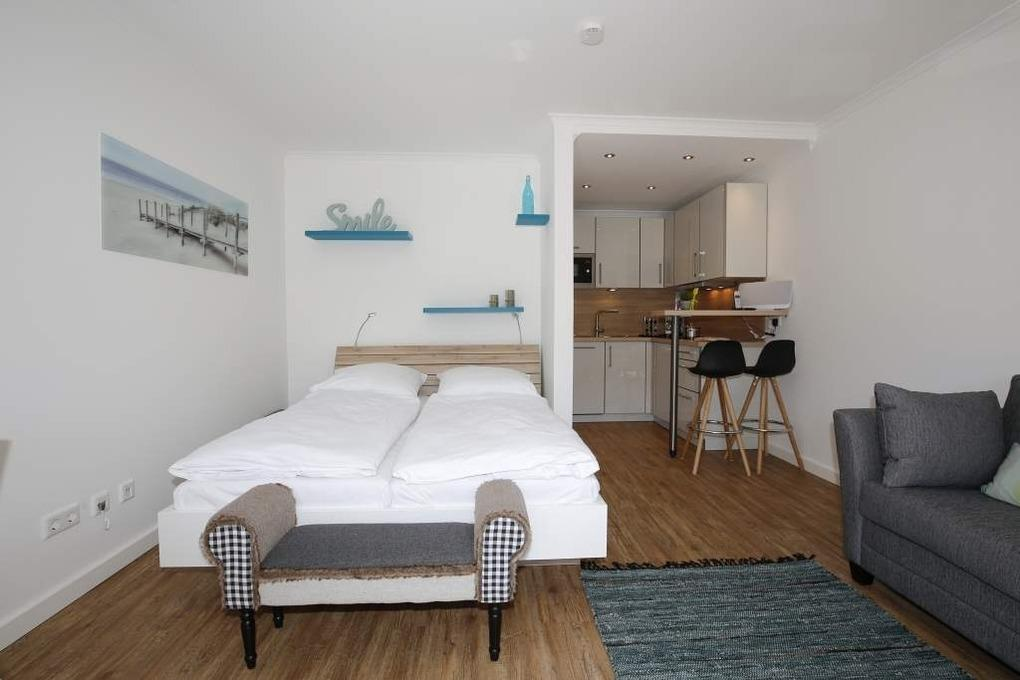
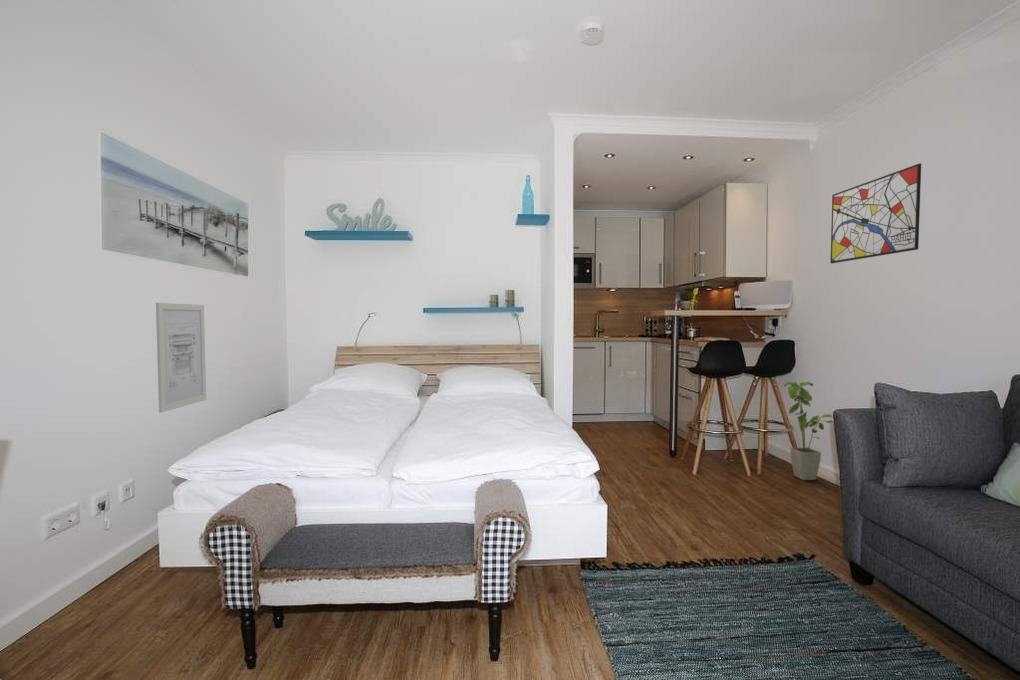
+ wall art [155,302,207,414]
+ wall art [829,163,922,264]
+ house plant [783,381,834,481]
